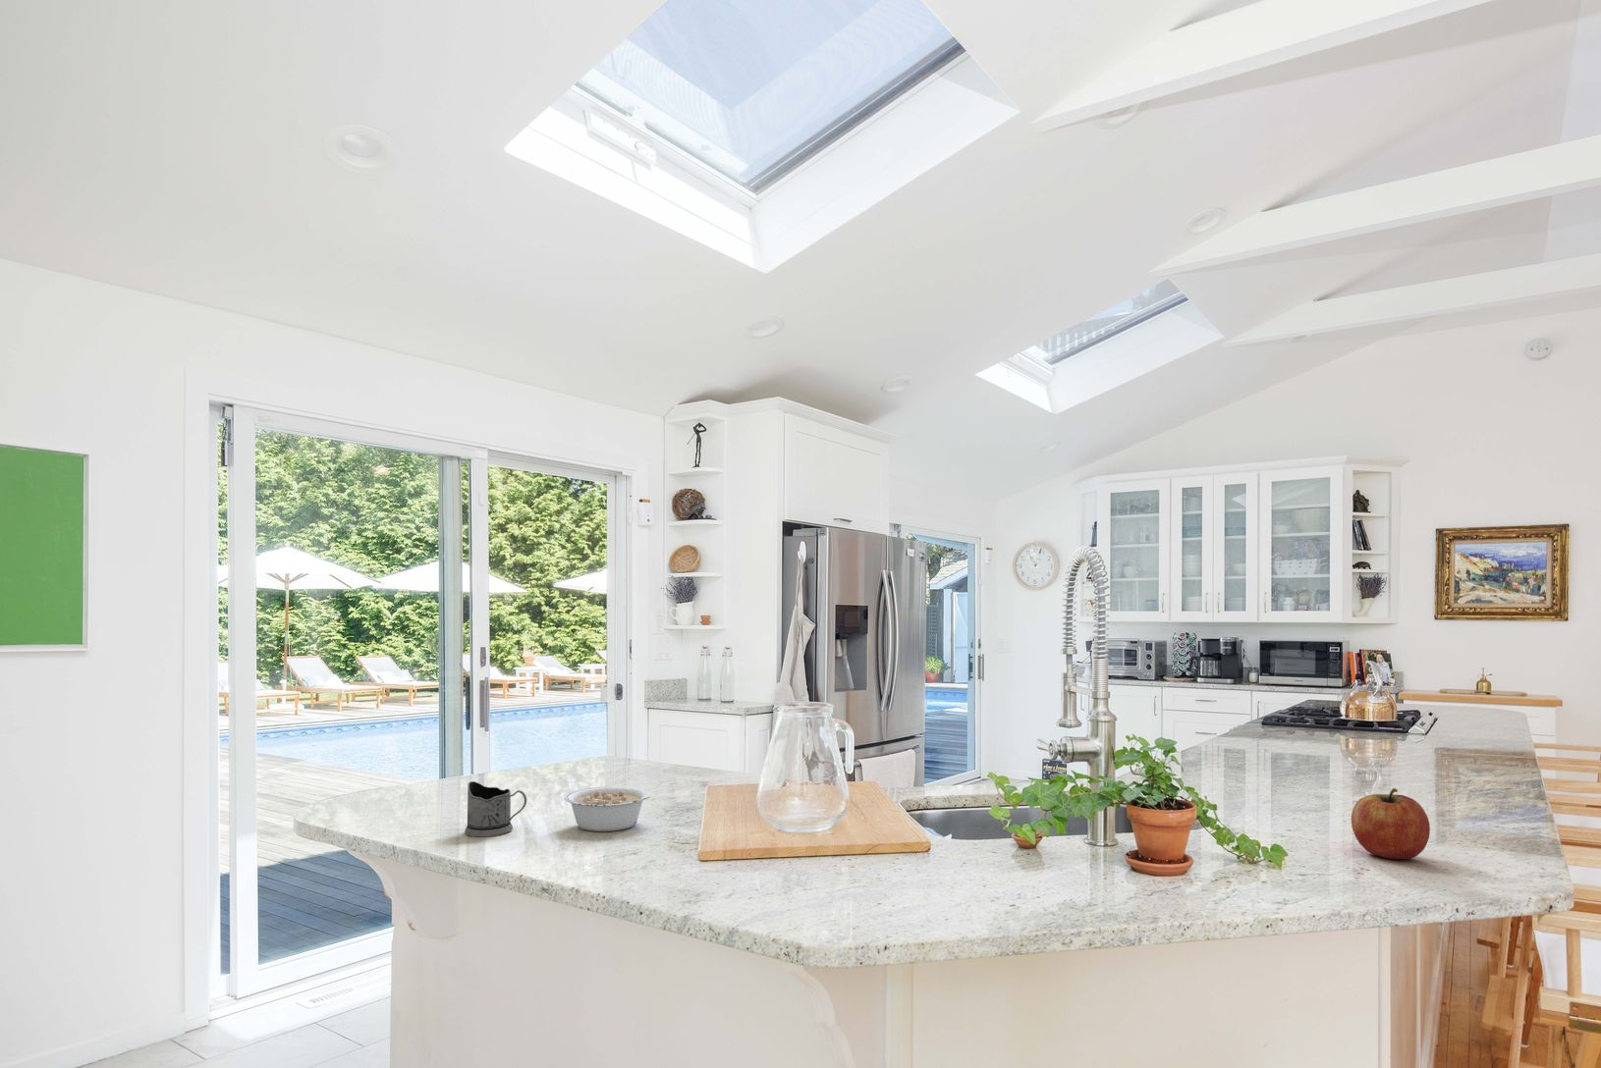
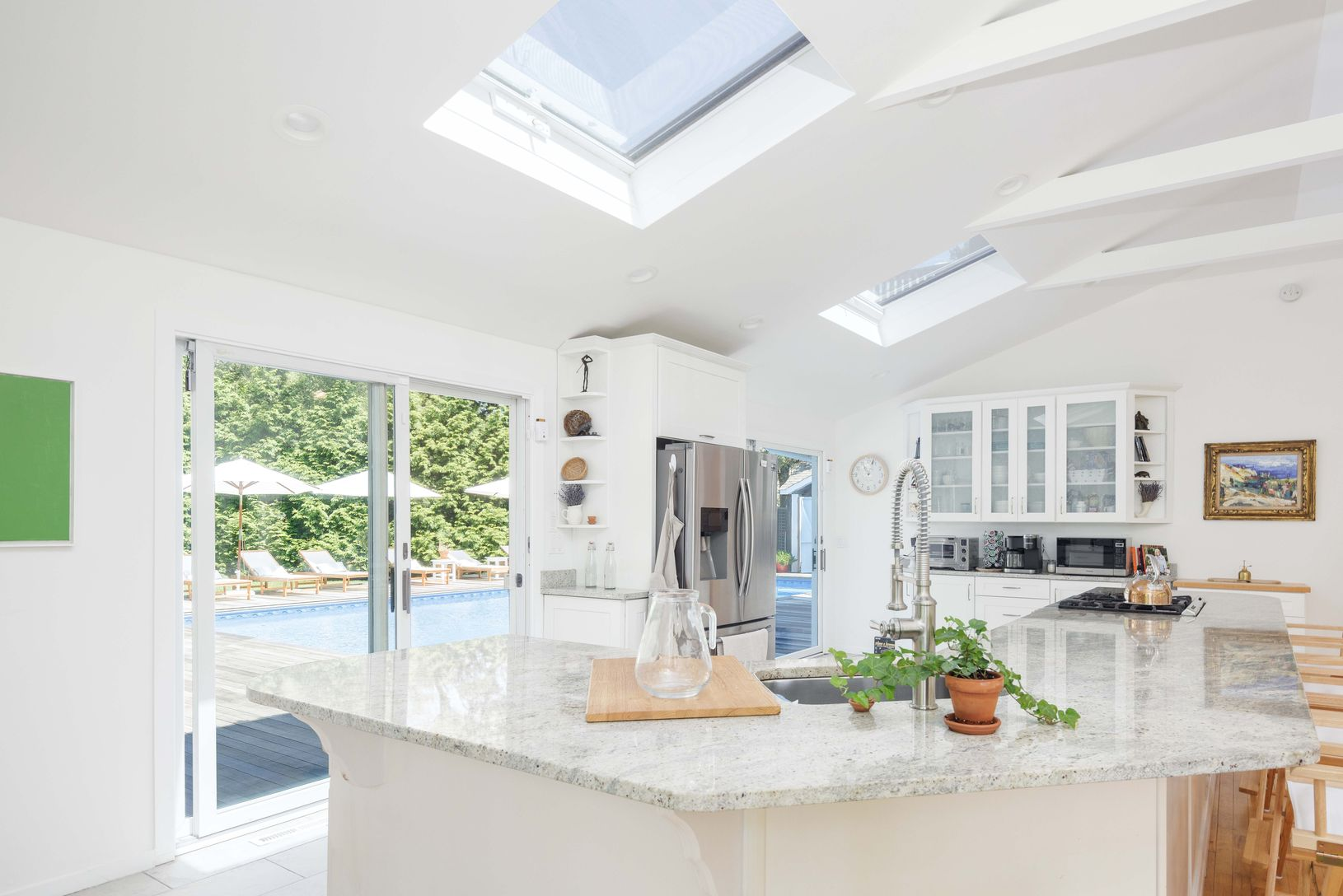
- tea glass holder [464,781,527,838]
- legume [564,786,650,832]
- fruit [1351,787,1431,859]
